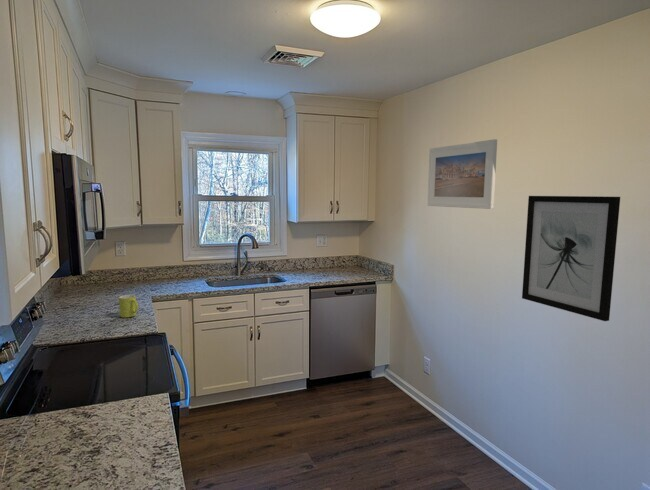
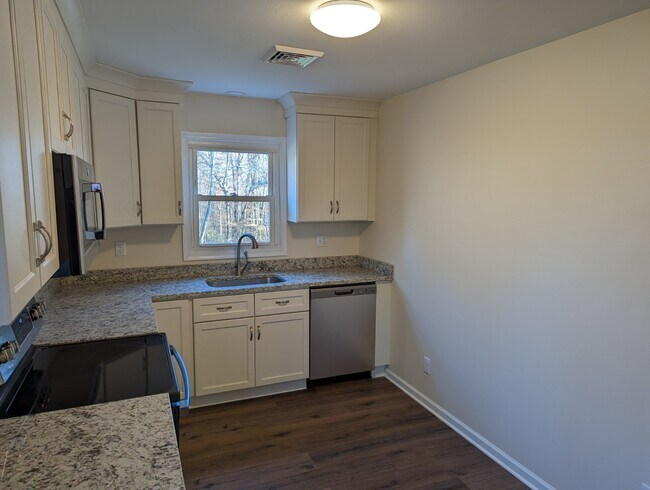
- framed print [427,138,498,210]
- mug [118,294,139,318]
- wall art [521,195,621,322]
